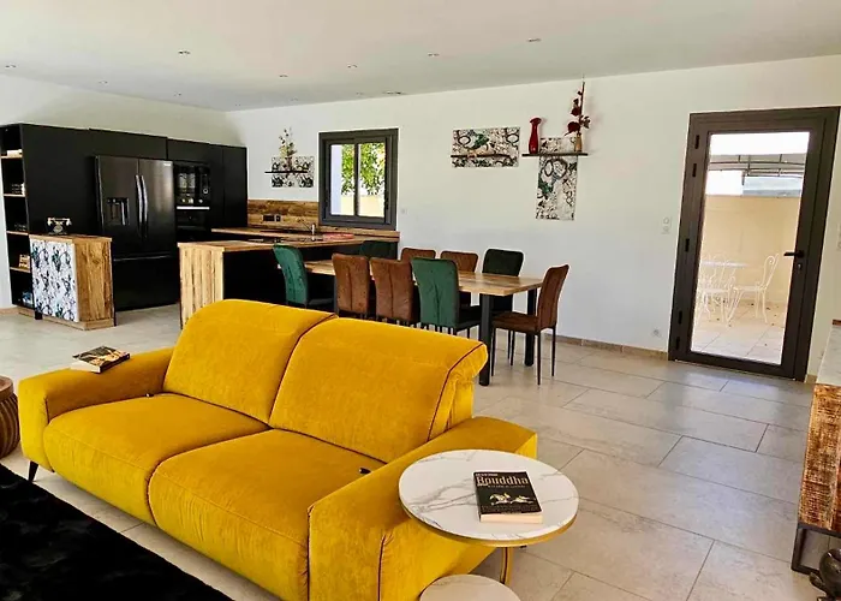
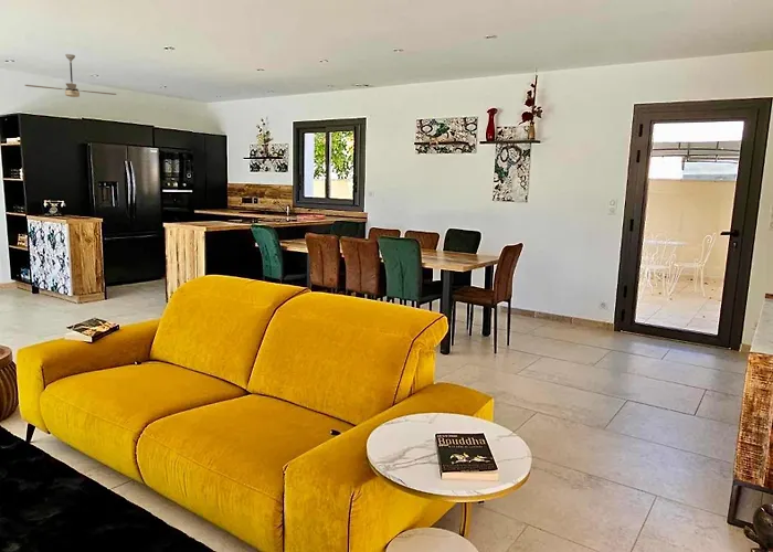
+ ceiling fan [24,53,117,98]
